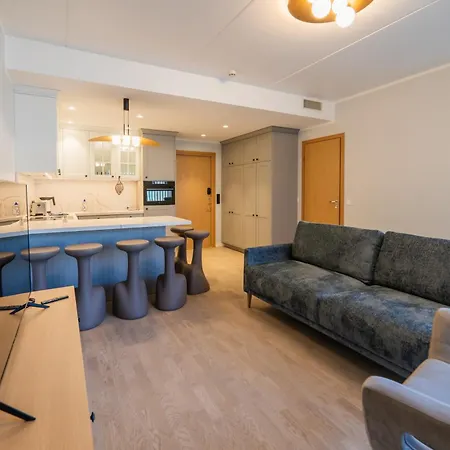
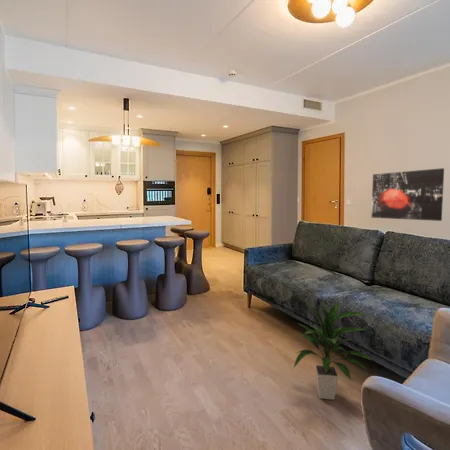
+ wall art [371,167,445,222]
+ indoor plant [293,302,372,401]
